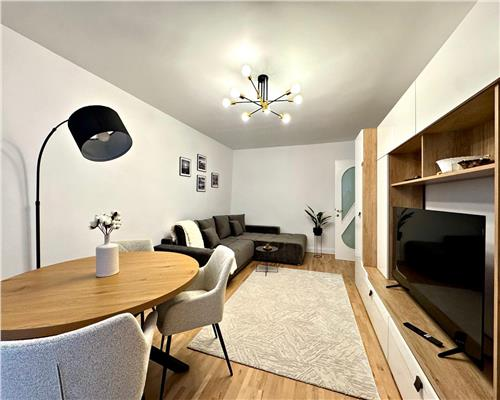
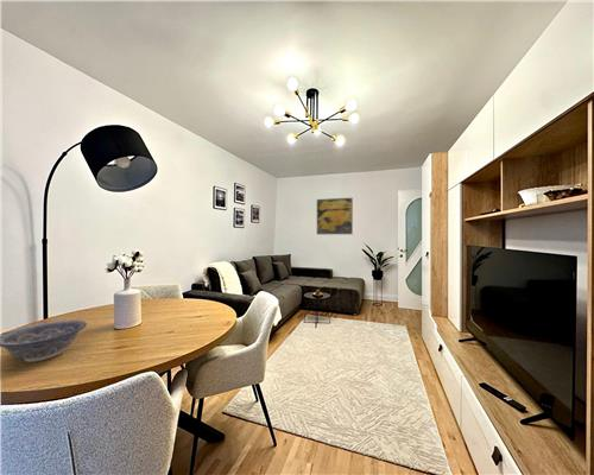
+ decorative bowl [0,319,88,363]
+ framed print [316,197,354,235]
